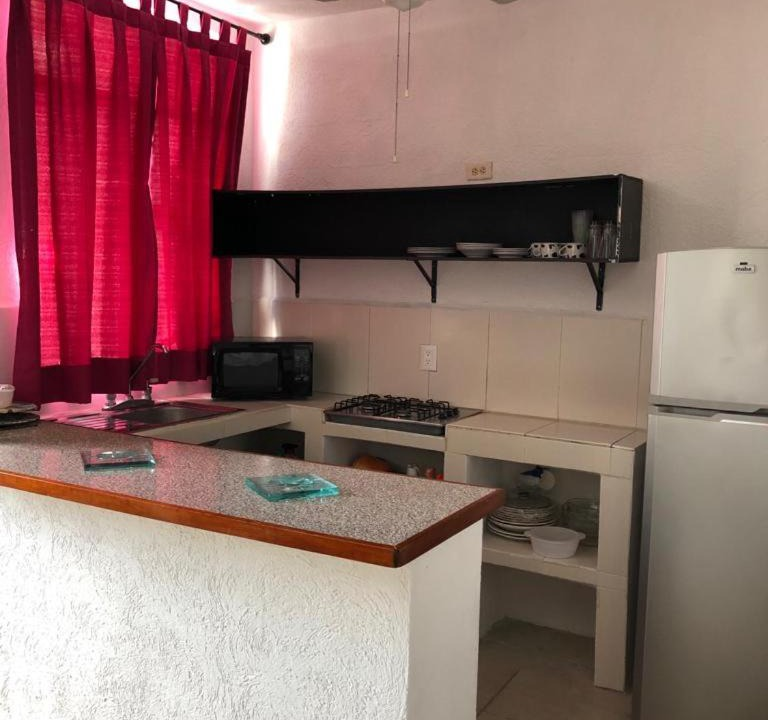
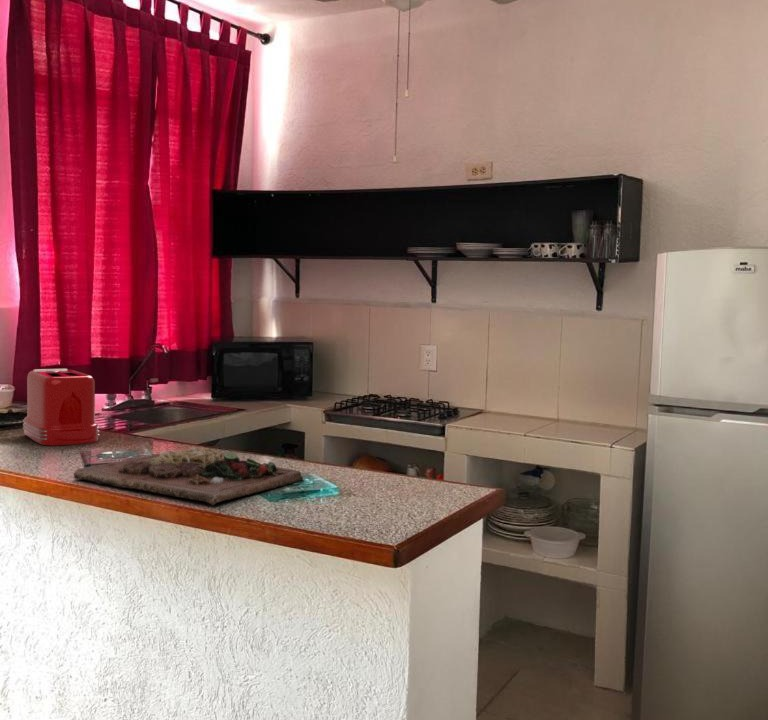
+ toaster [22,368,101,447]
+ cutting board [72,446,305,506]
